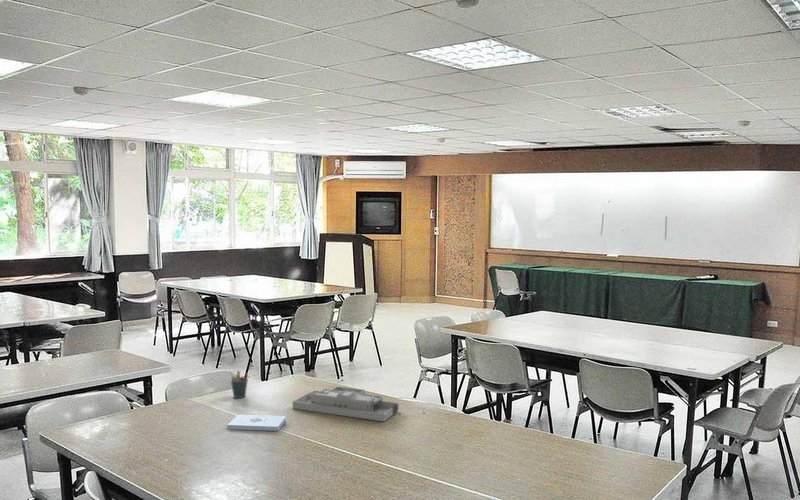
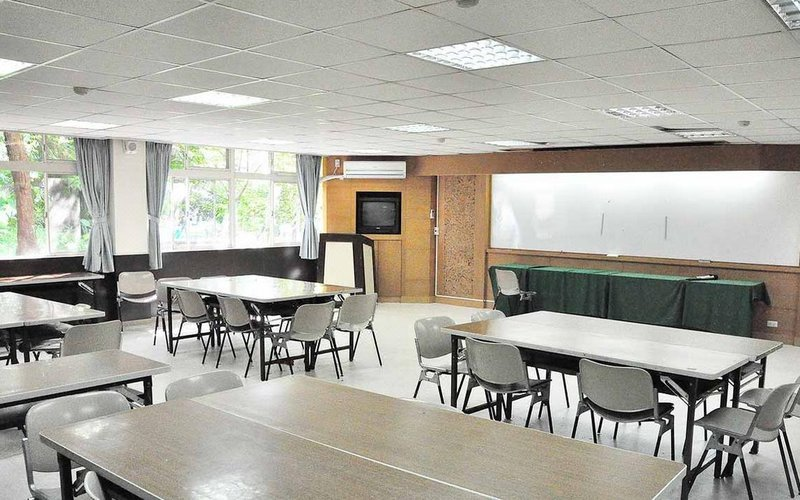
- desk organizer [292,385,400,423]
- pen holder [229,370,249,399]
- notepad [226,414,287,432]
